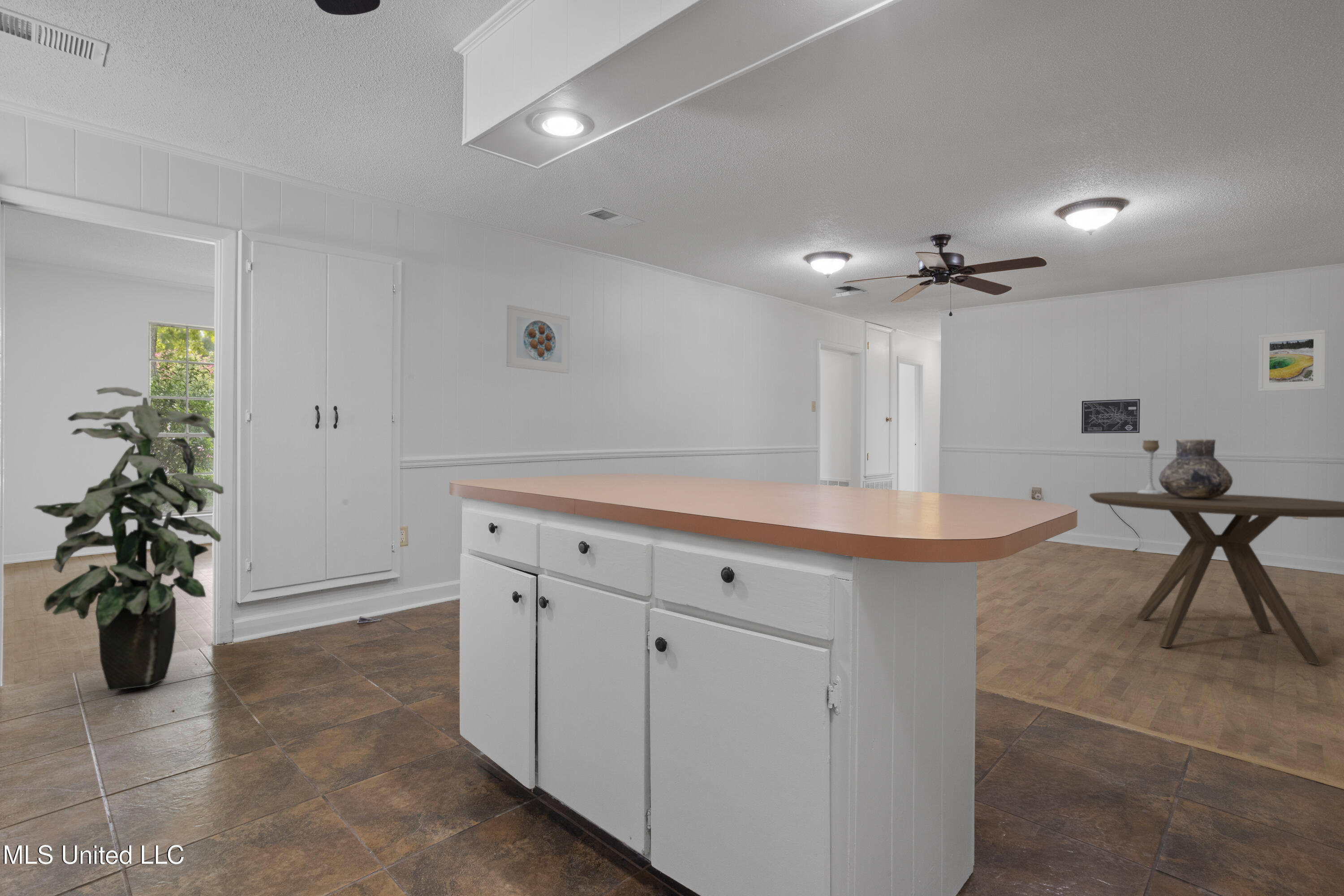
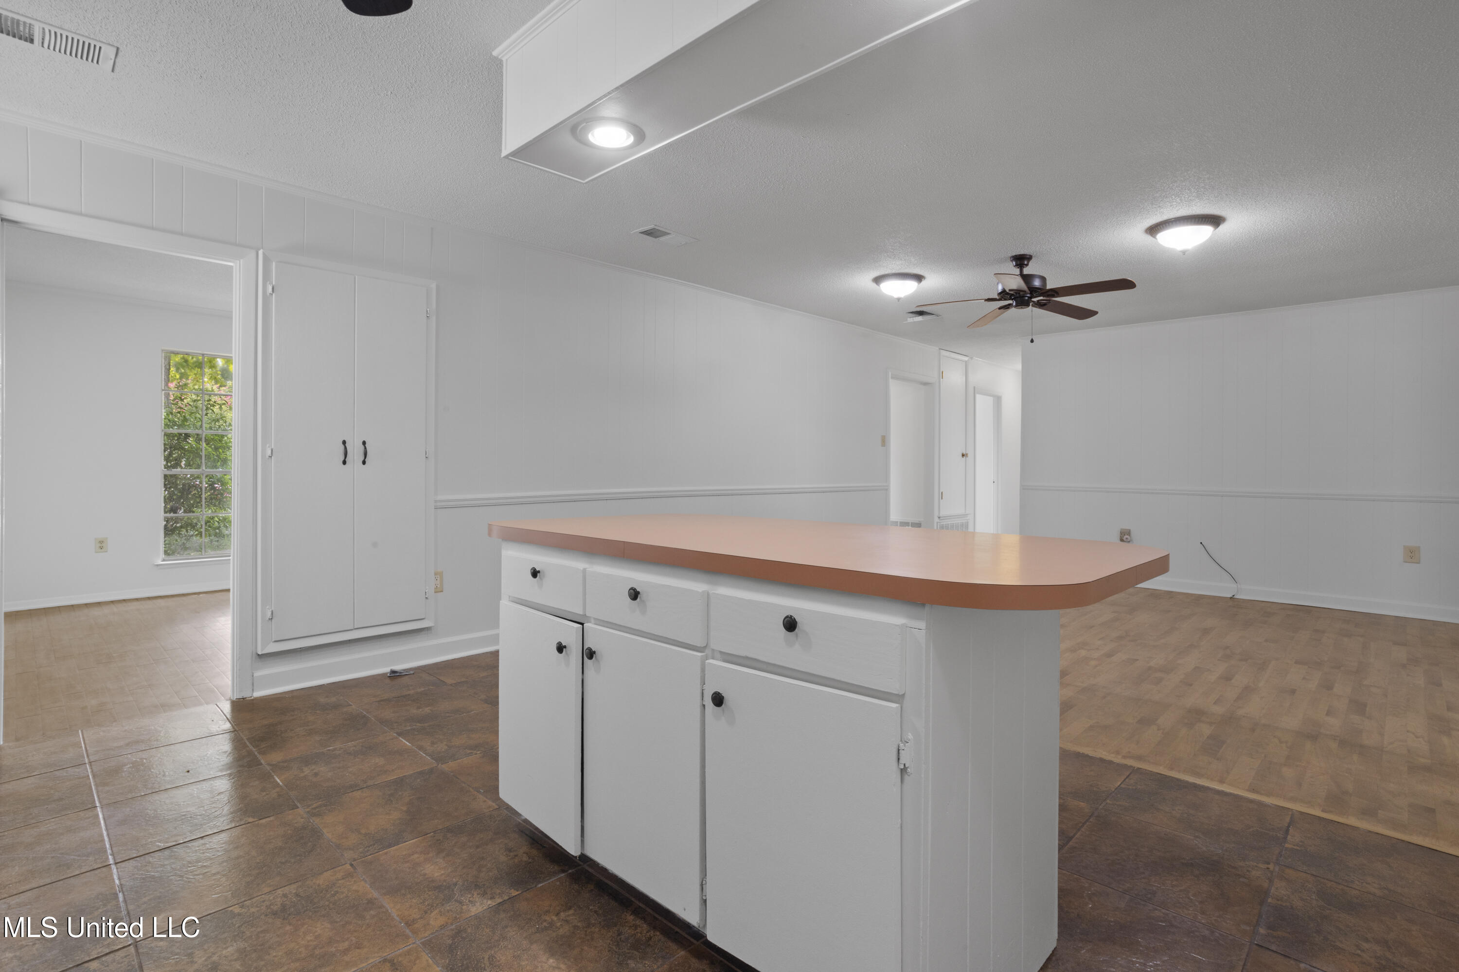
- indoor plant [33,387,224,691]
- dining table [1089,491,1344,665]
- vase [1158,439,1233,499]
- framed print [1258,329,1326,392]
- candle holder [1137,440,1164,494]
- wall art [1081,398,1141,434]
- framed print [506,304,570,374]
